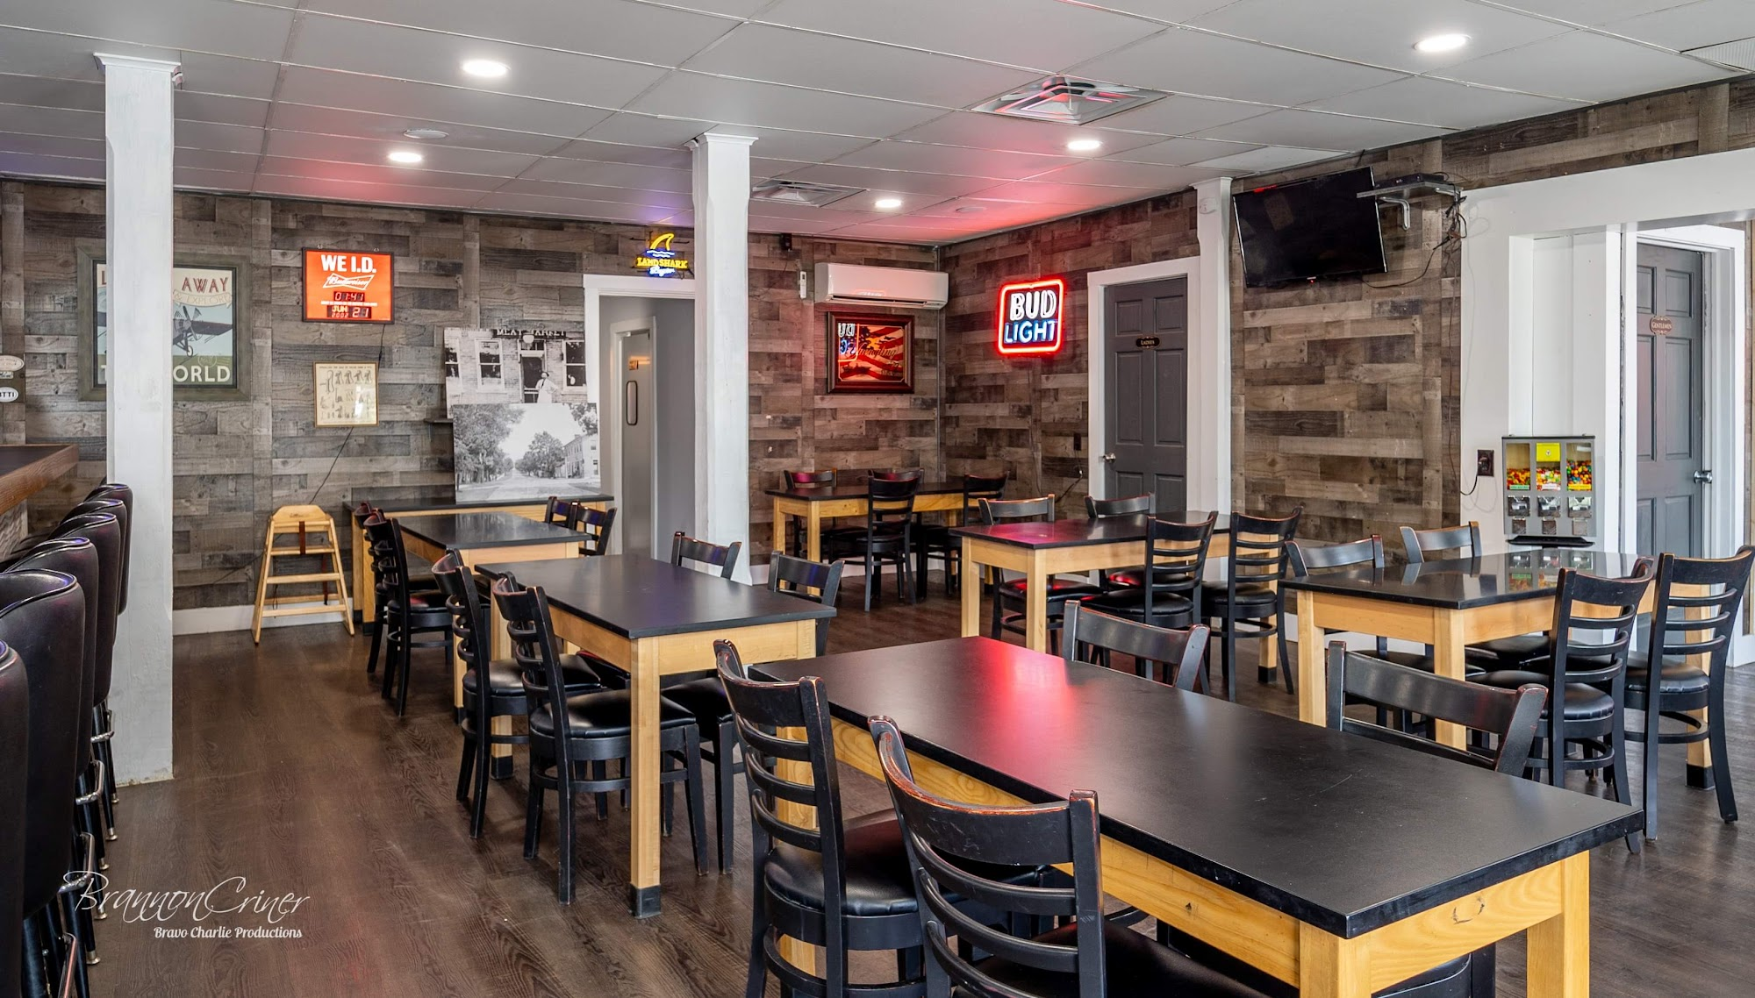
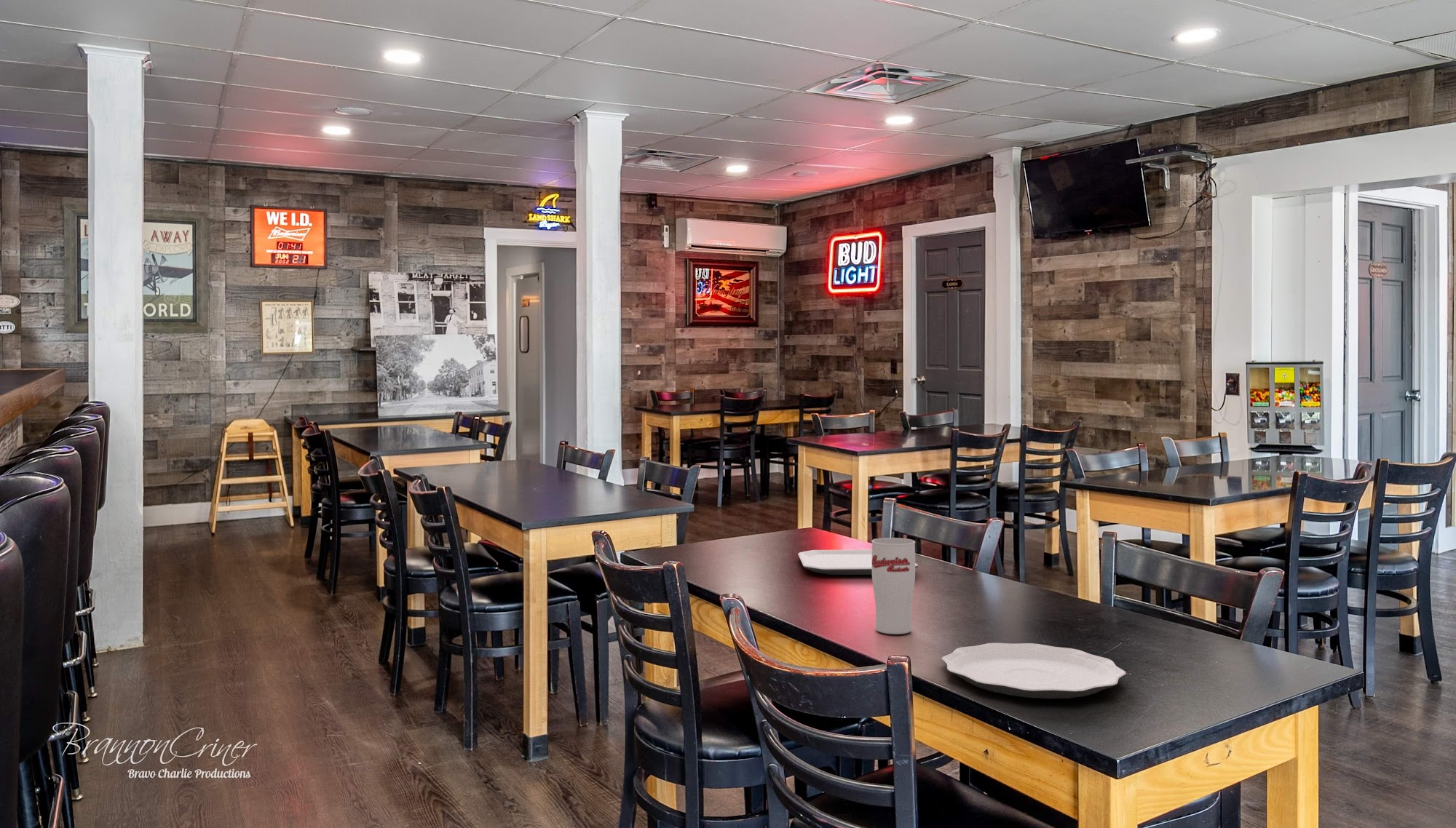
+ plate [797,549,919,576]
+ plate [941,642,1126,699]
+ cup [871,537,916,635]
